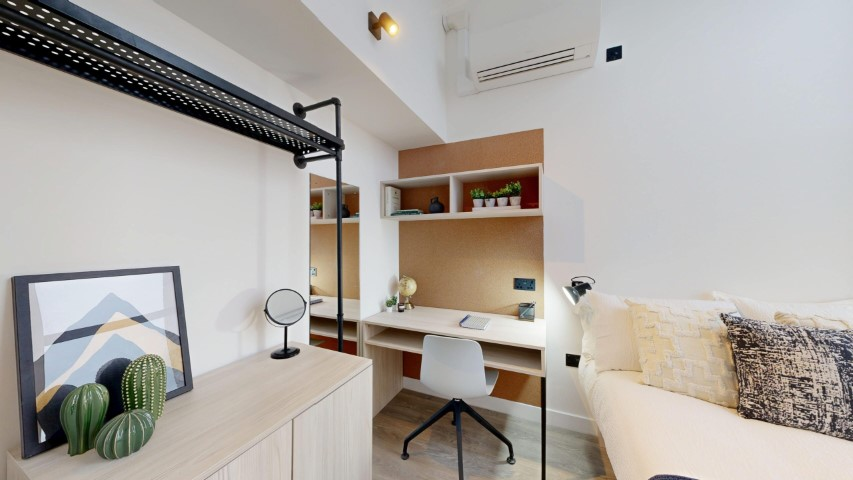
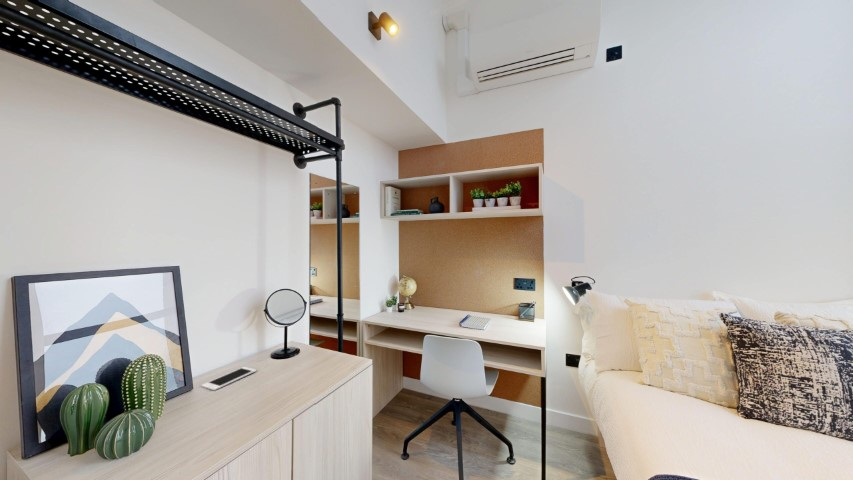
+ cell phone [201,366,257,391]
